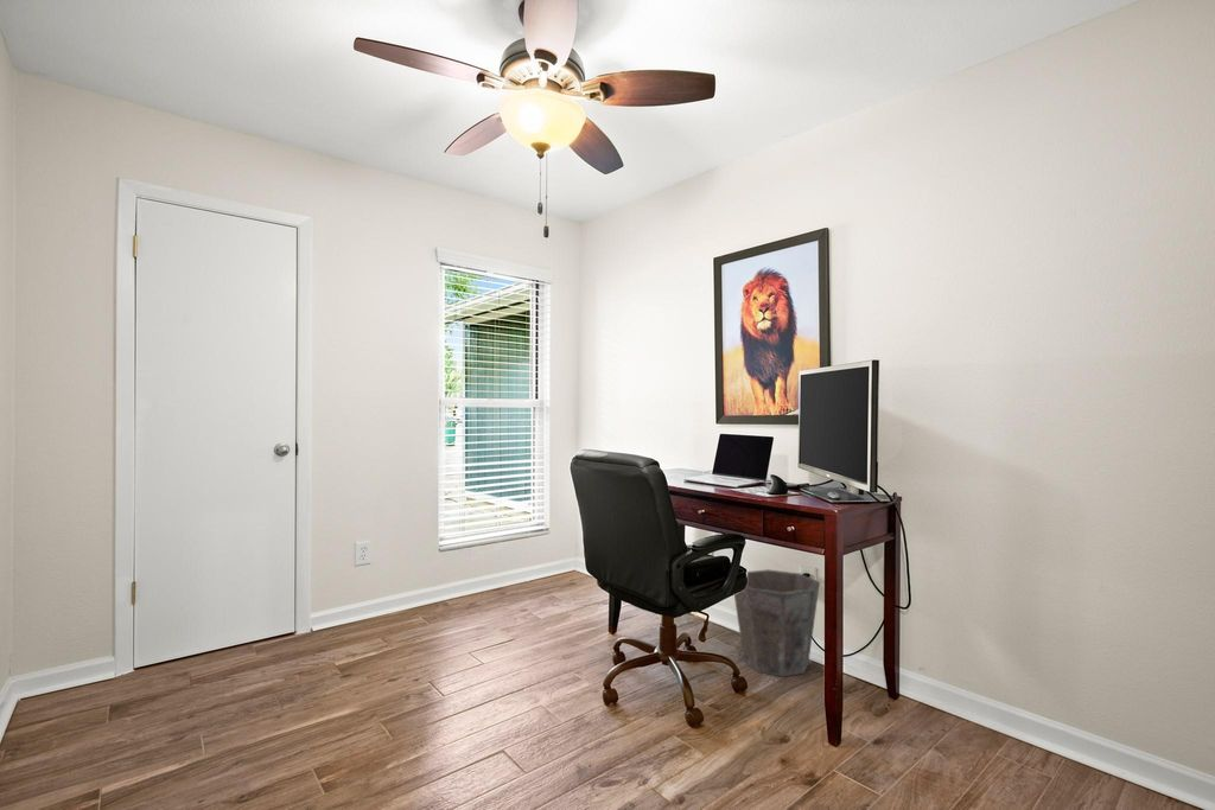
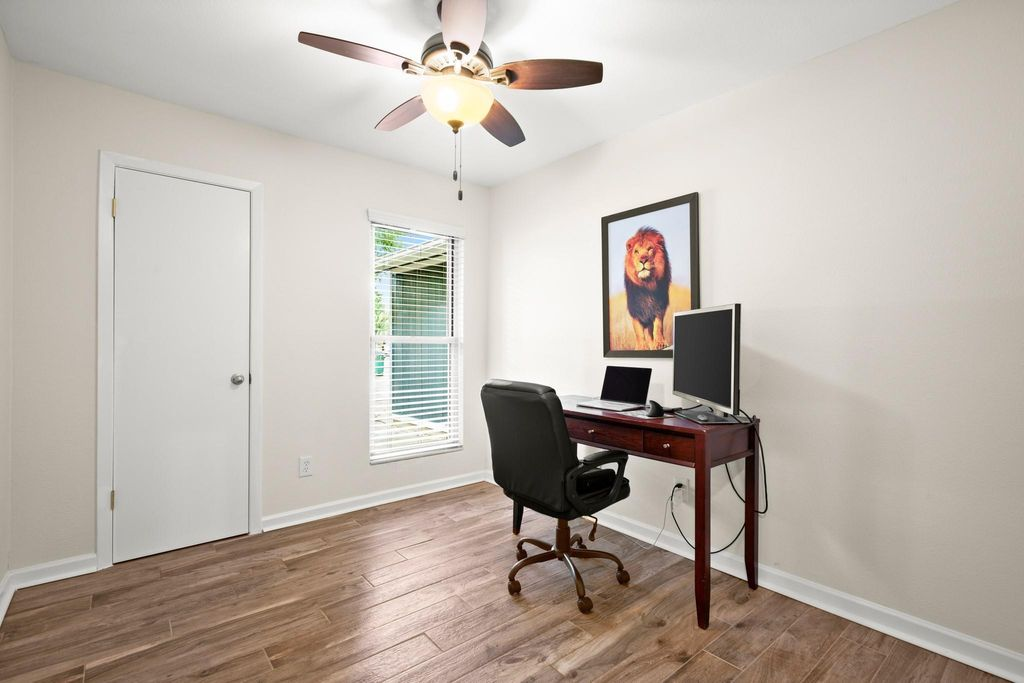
- waste bin [733,568,821,678]
